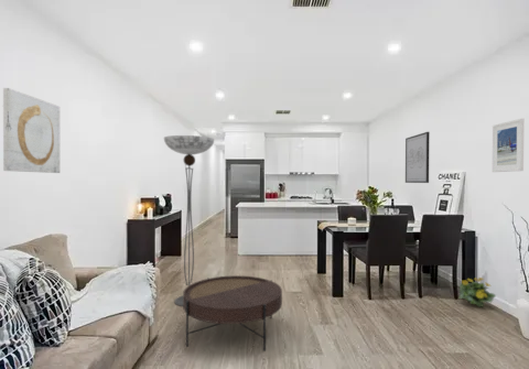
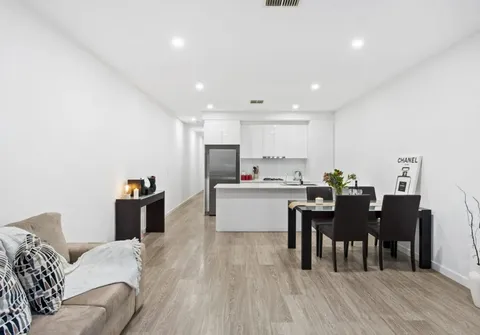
- coffee table [182,274,283,352]
- flowering plant [457,276,497,308]
- wall art [404,131,431,184]
- floor lamp [163,134,215,307]
- wall art [2,87,61,174]
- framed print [492,118,525,173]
